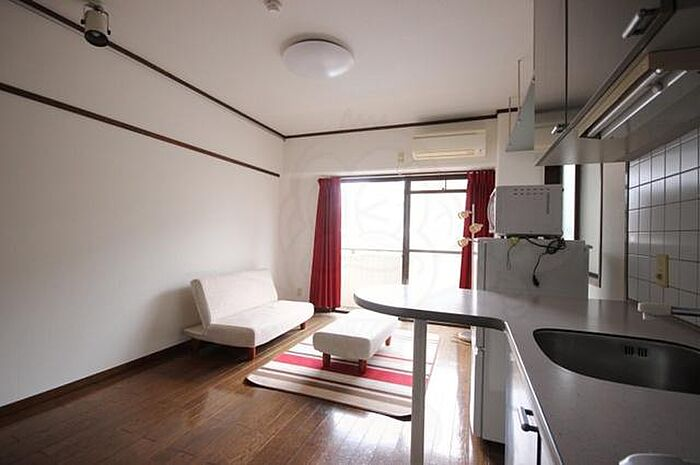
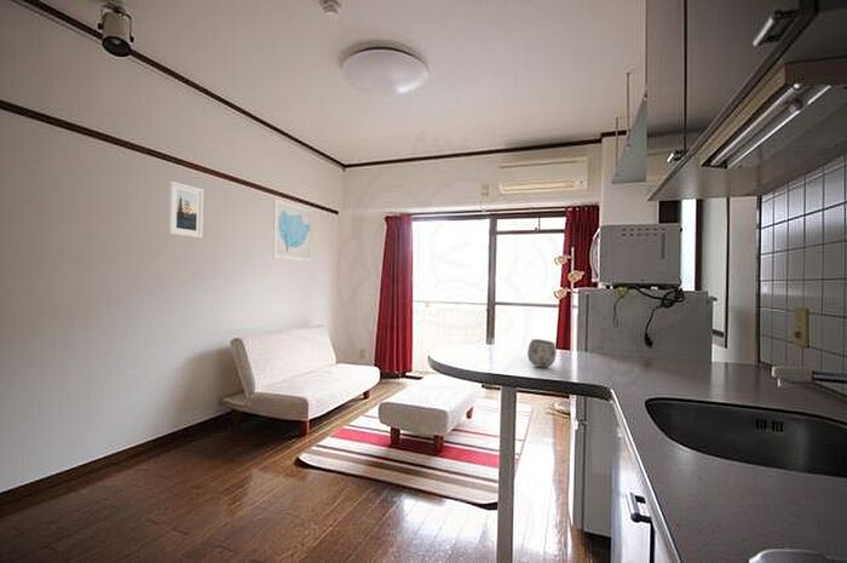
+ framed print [167,180,204,240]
+ wall art [272,197,315,264]
+ mug [526,338,558,368]
